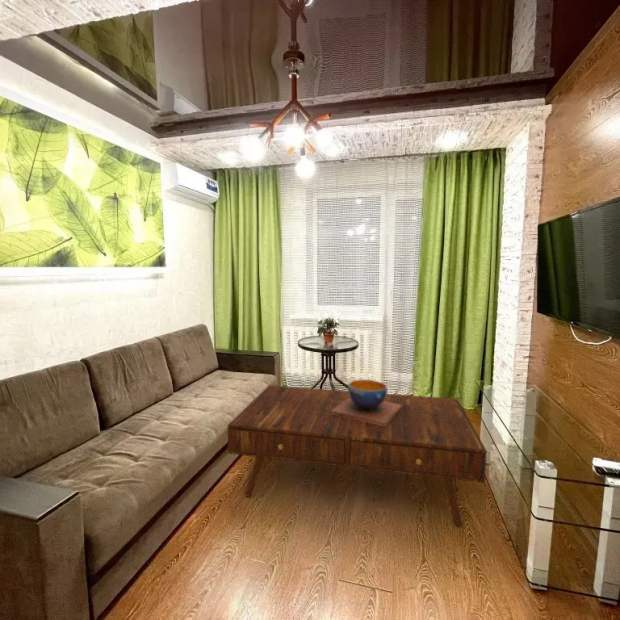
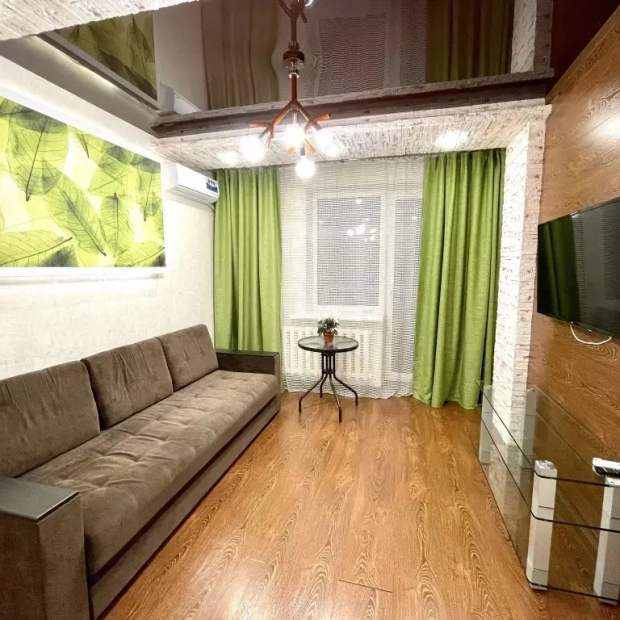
- decorative bowl [332,379,402,426]
- coffee table [227,384,488,527]
